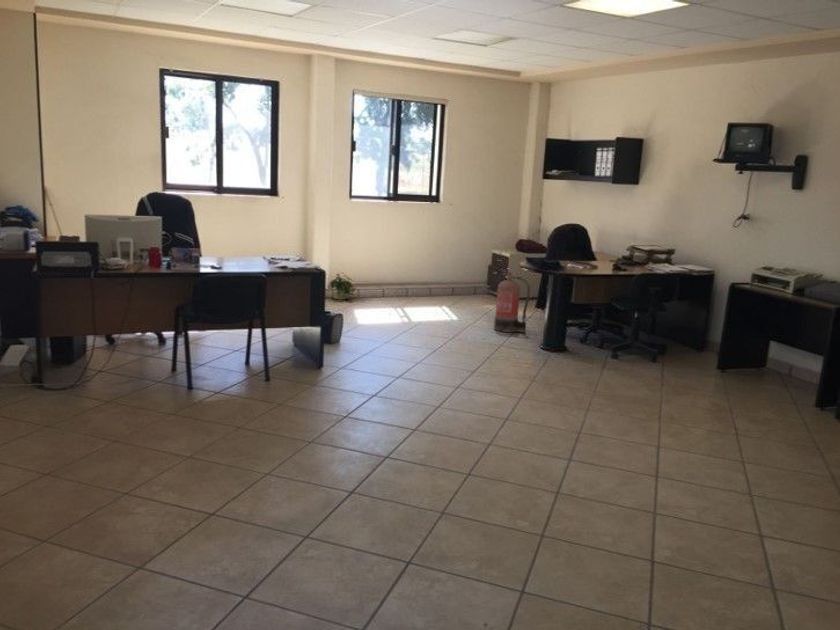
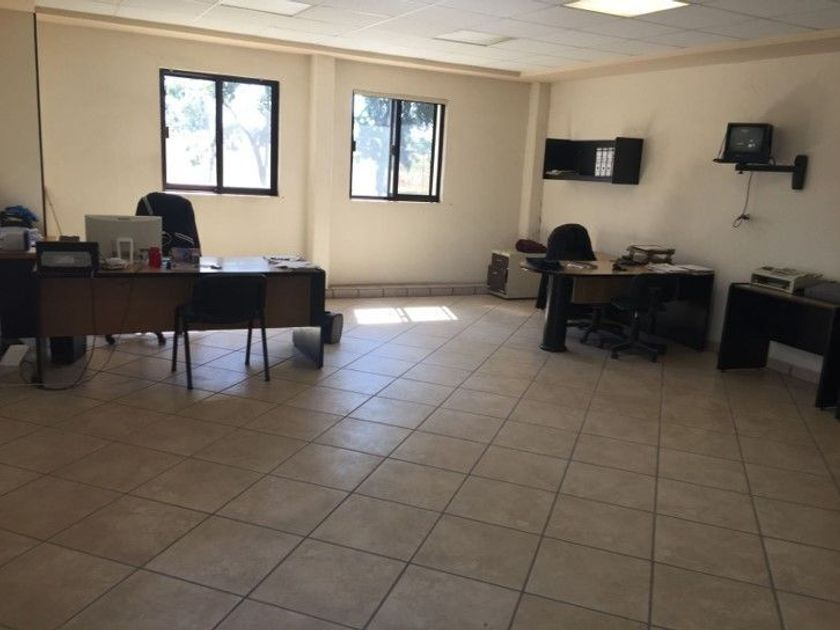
- potted plant [328,271,356,301]
- fire extinguisher [493,269,531,334]
